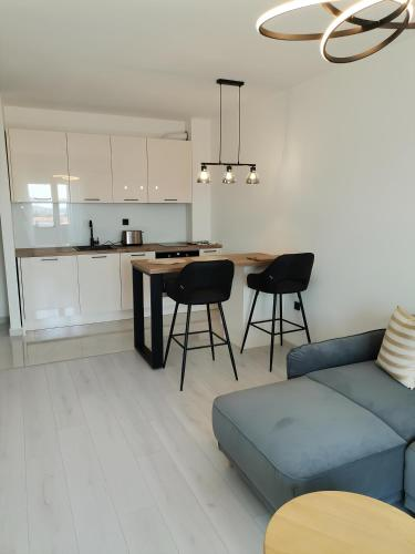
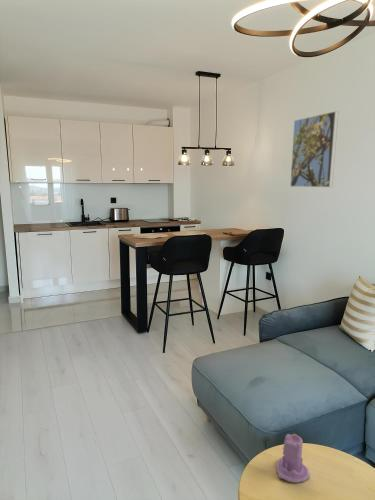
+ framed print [289,110,339,188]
+ candle [275,433,311,484]
